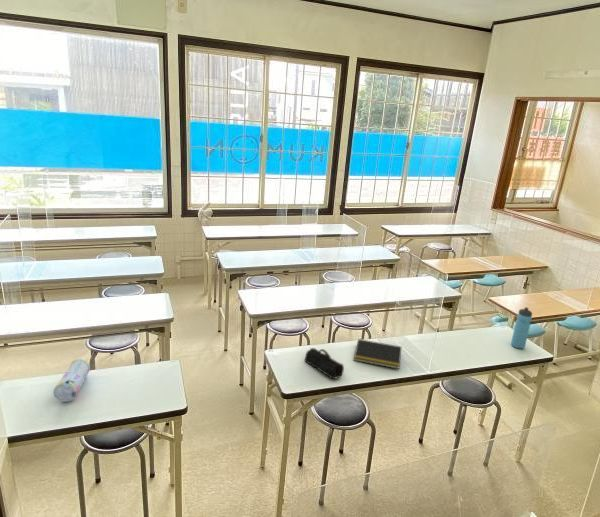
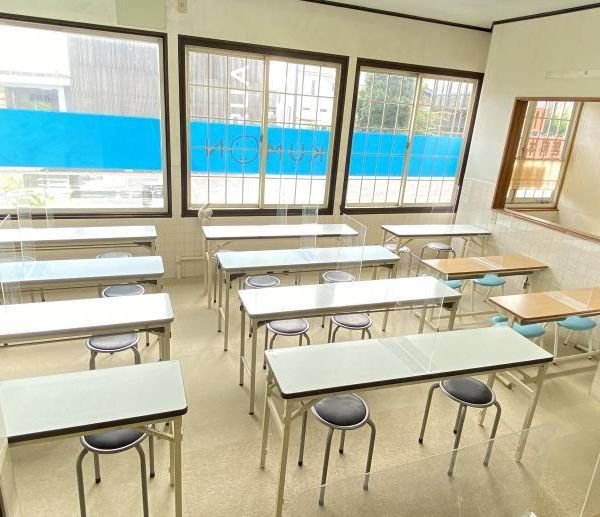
- water bottle [510,306,533,350]
- pencil case [52,358,91,403]
- pencil case [304,347,345,380]
- notepad [353,338,402,370]
